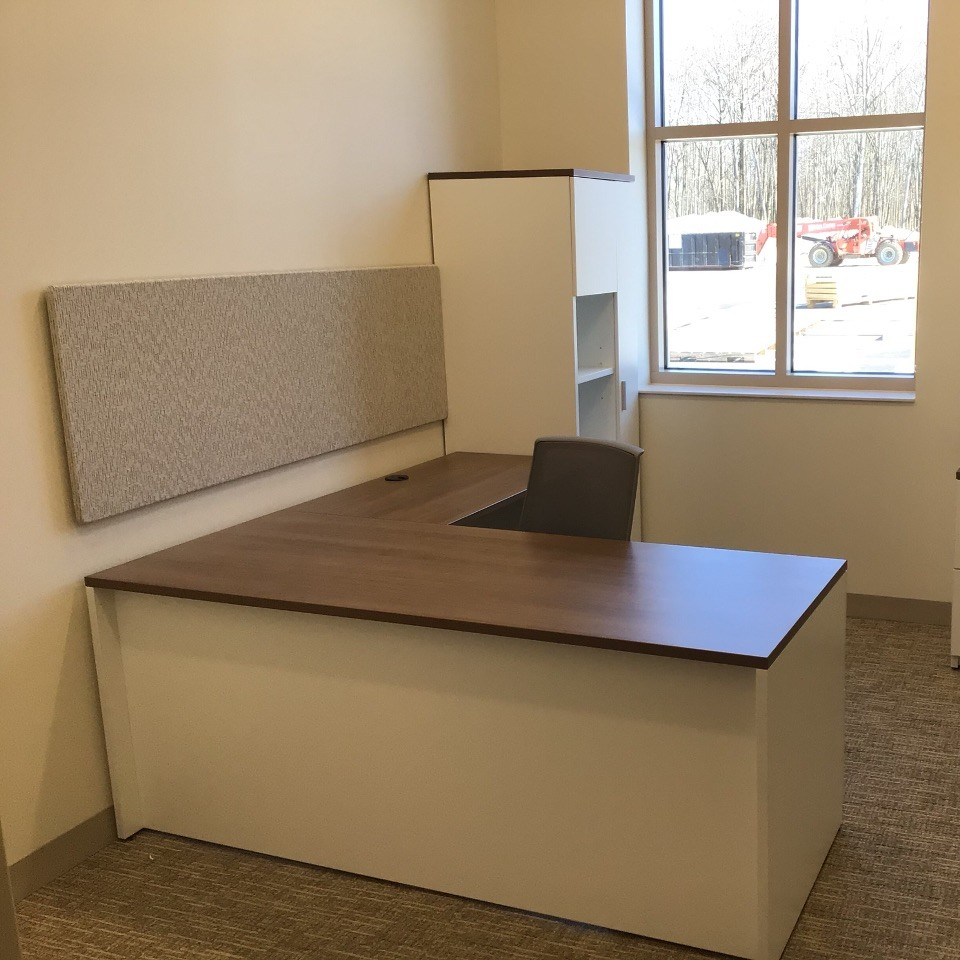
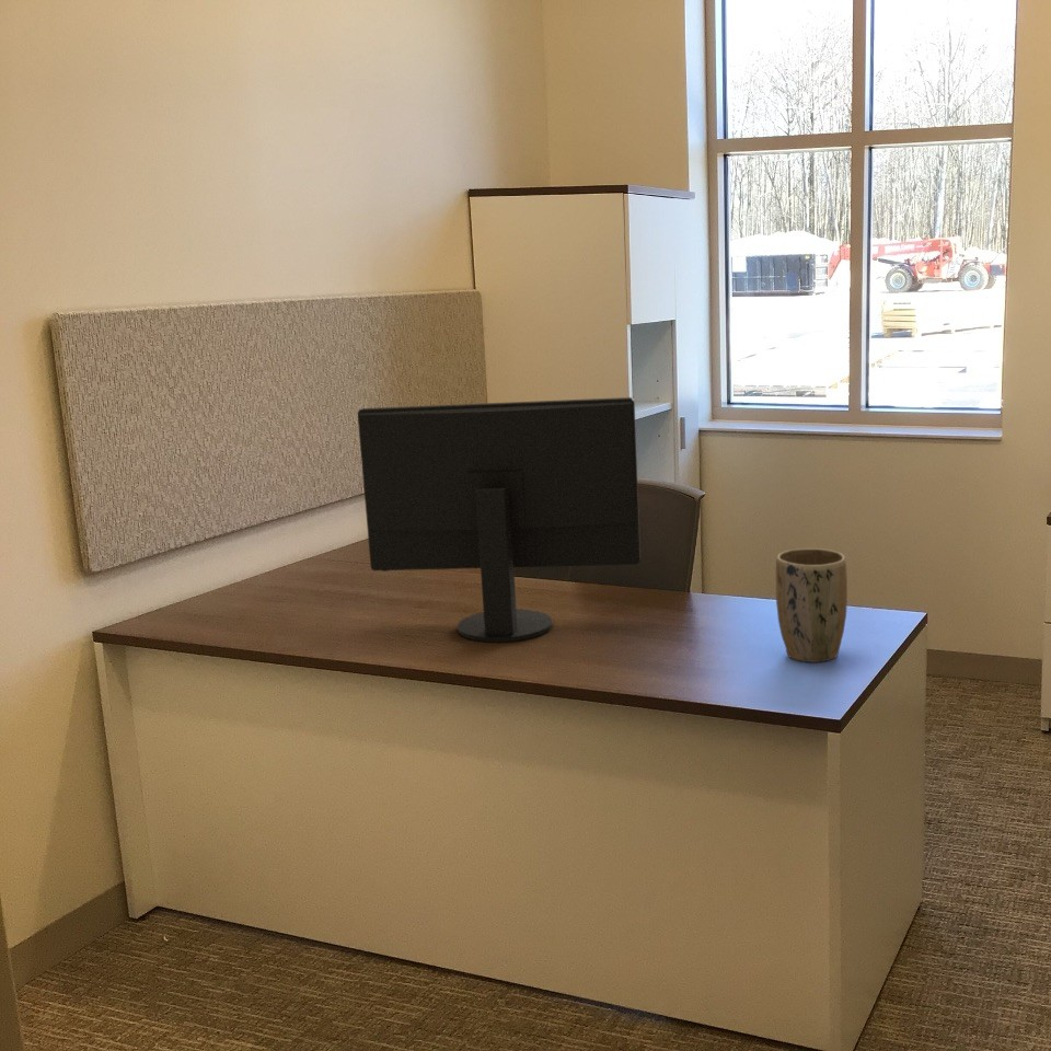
+ computer monitor [357,396,642,644]
+ plant pot [775,547,848,663]
